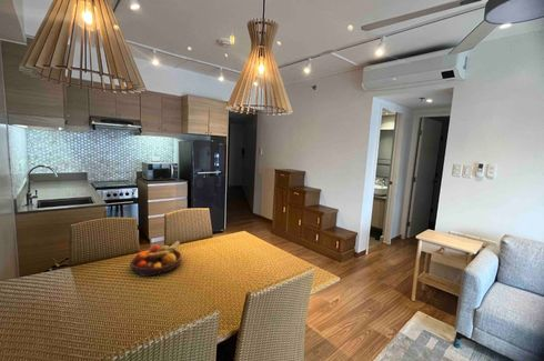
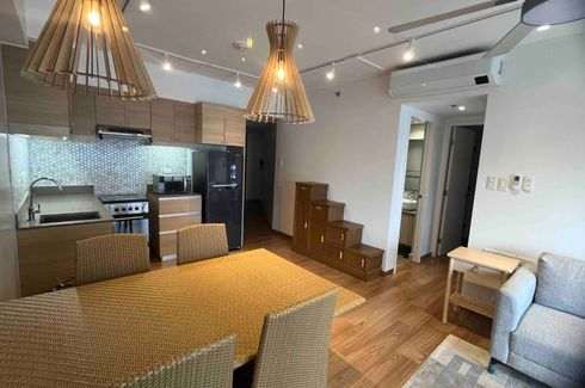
- fruit bowl [129,240,183,278]
